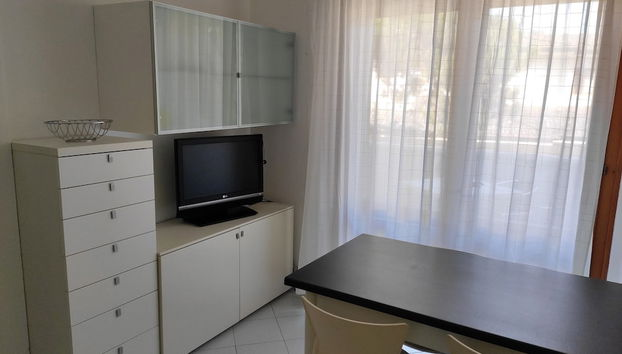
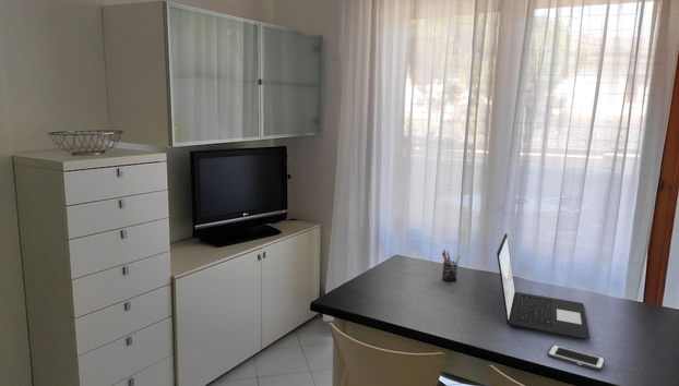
+ pen holder [441,249,462,282]
+ laptop [496,232,591,340]
+ cell phone [547,343,606,372]
